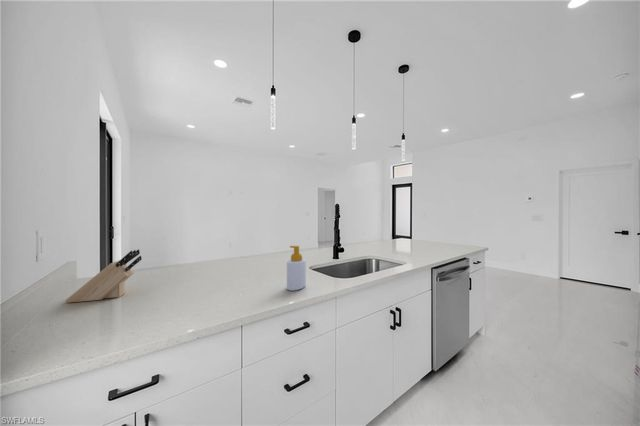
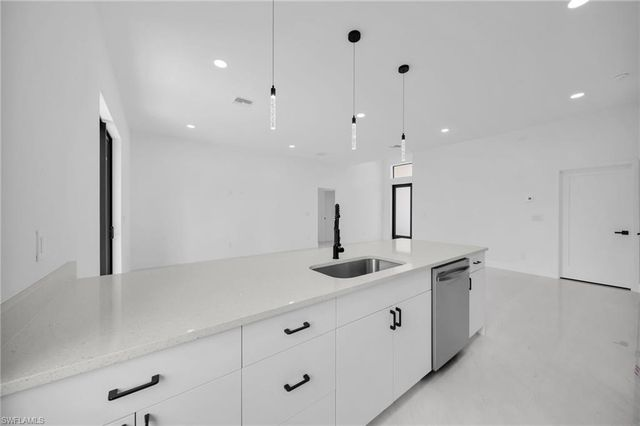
- knife block [64,248,143,304]
- soap bottle [286,245,307,292]
